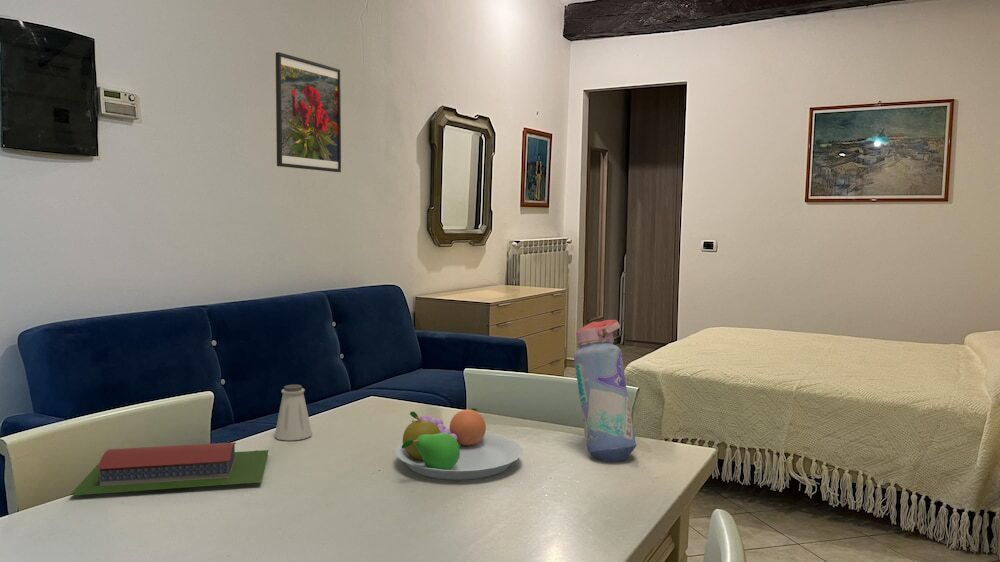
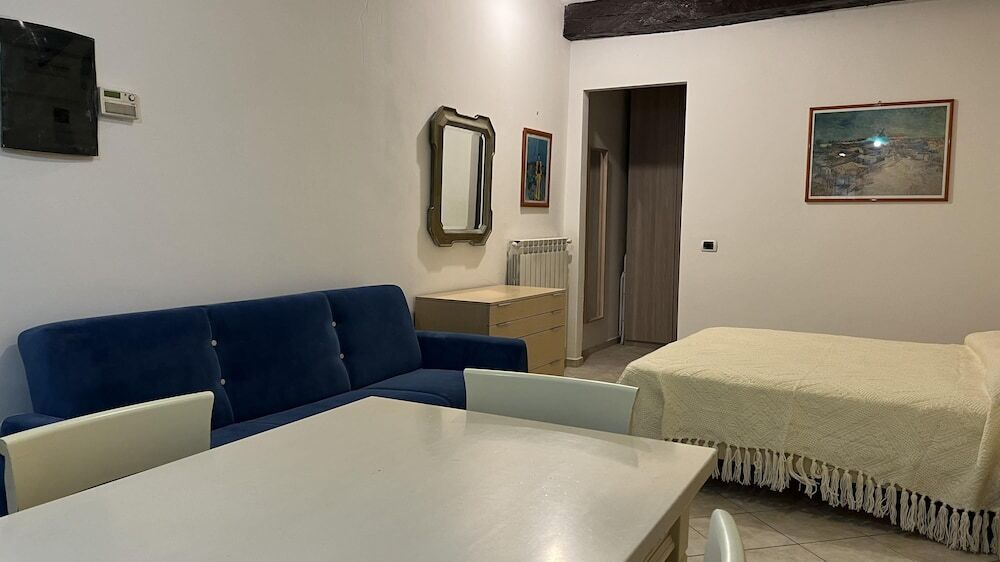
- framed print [275,51,342,173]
- fruit bowl [394,407,524,481]
- saltshaker [274,384,313,441]
- water bottle [573,318,637,462]
- architectural model [69,441,269,496]
